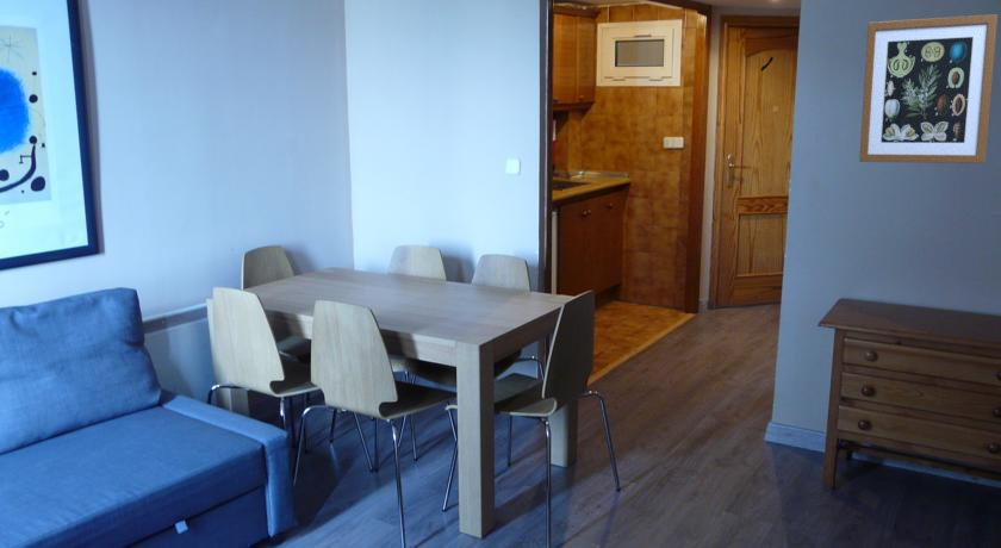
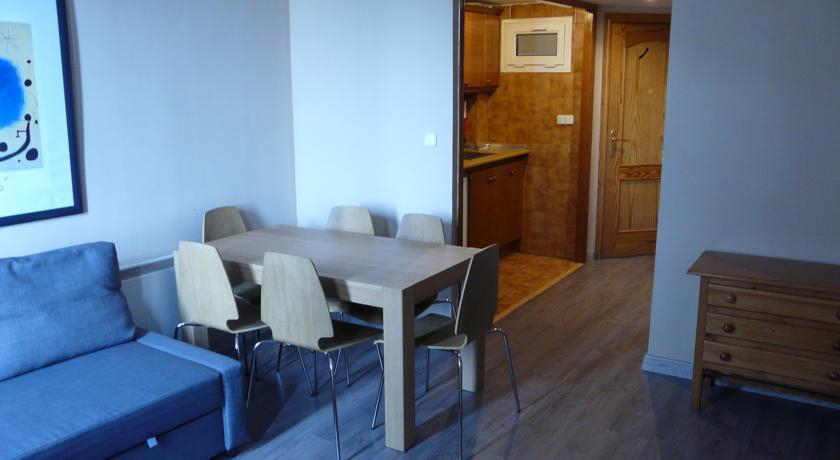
- wall art [858,13,999,164]
